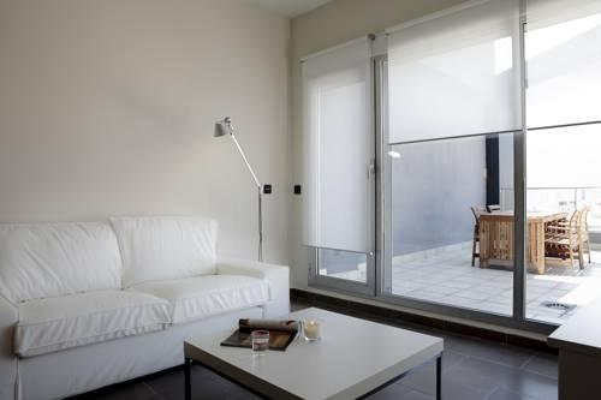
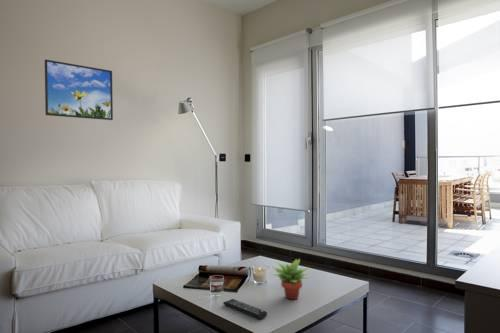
+ remote control [222,298,268,320]
+ succulent plant [271,258,310,300]
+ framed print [44,58,114,121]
